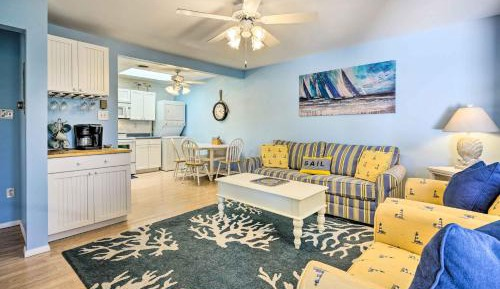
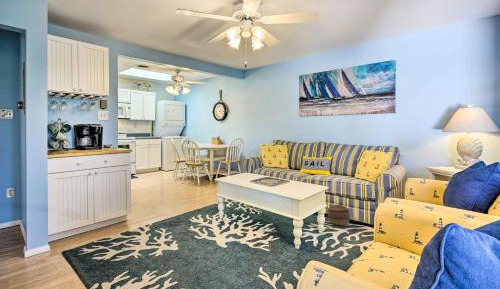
+ basket [327,203,351,226]
